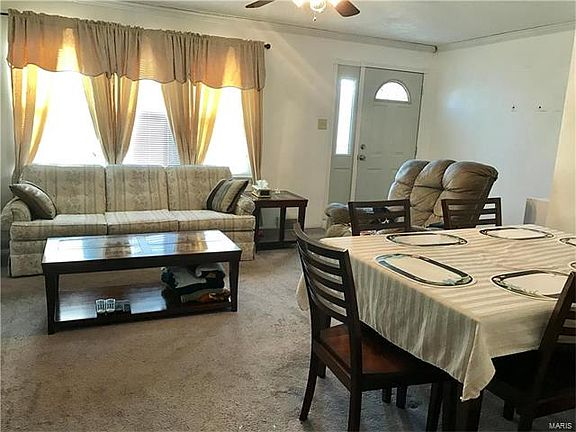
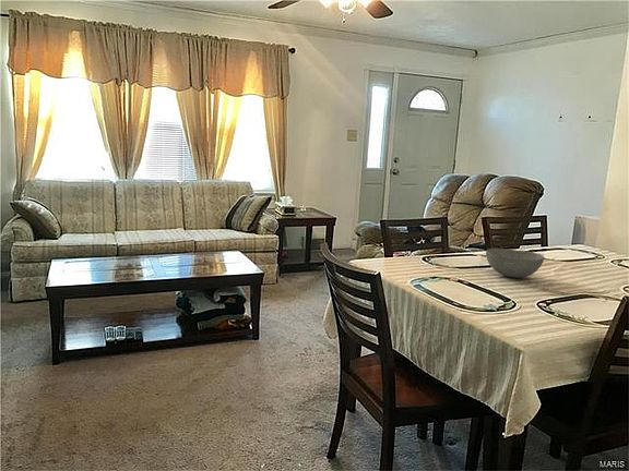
+ bowl [485,247,545,279]
